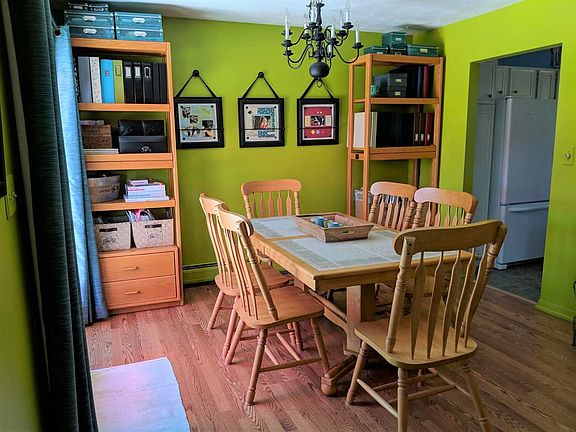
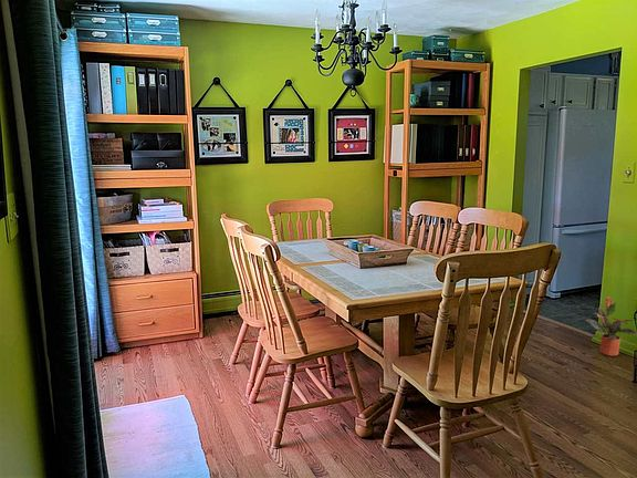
+ potted plant [584,295,637,357]
